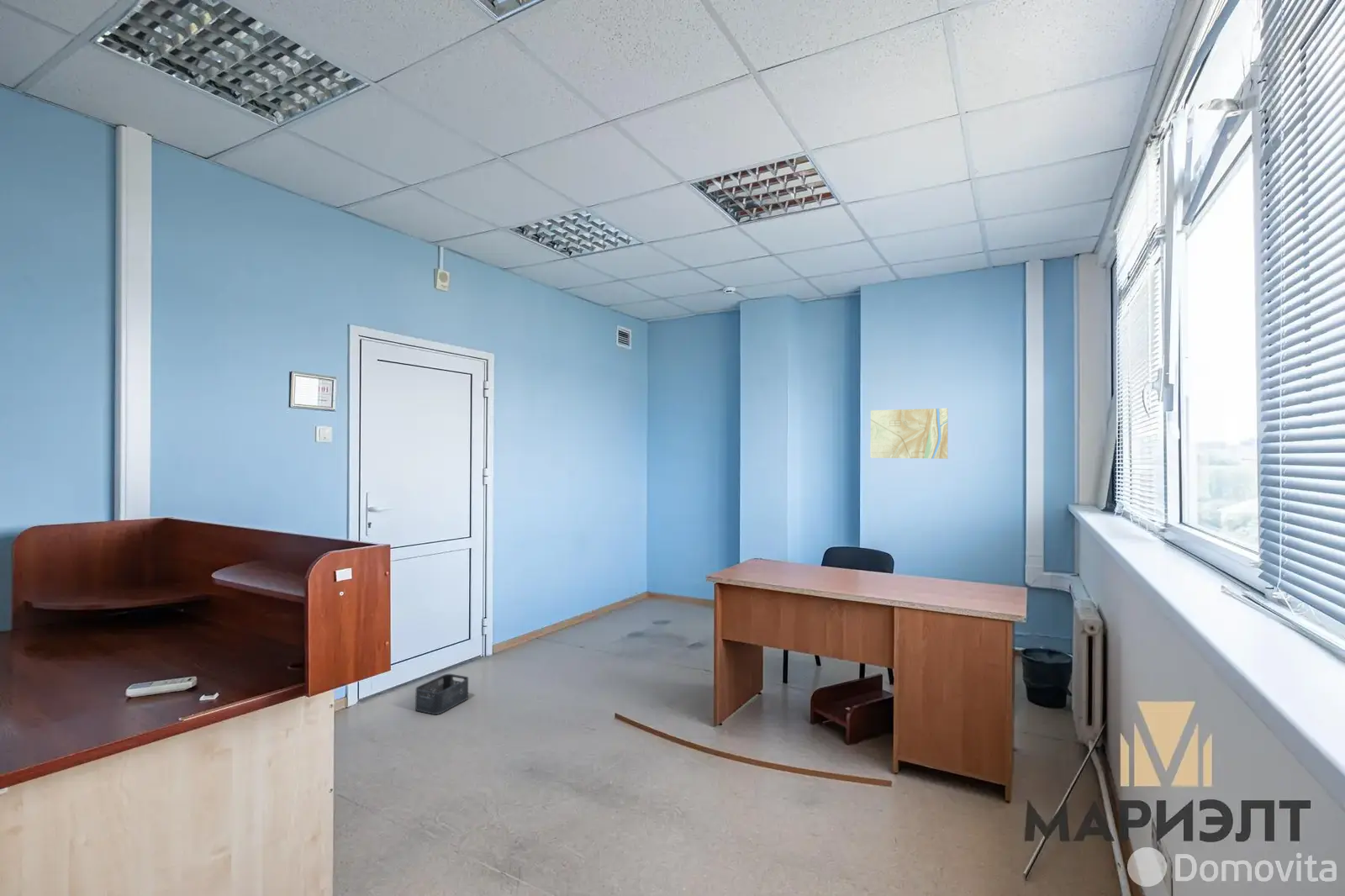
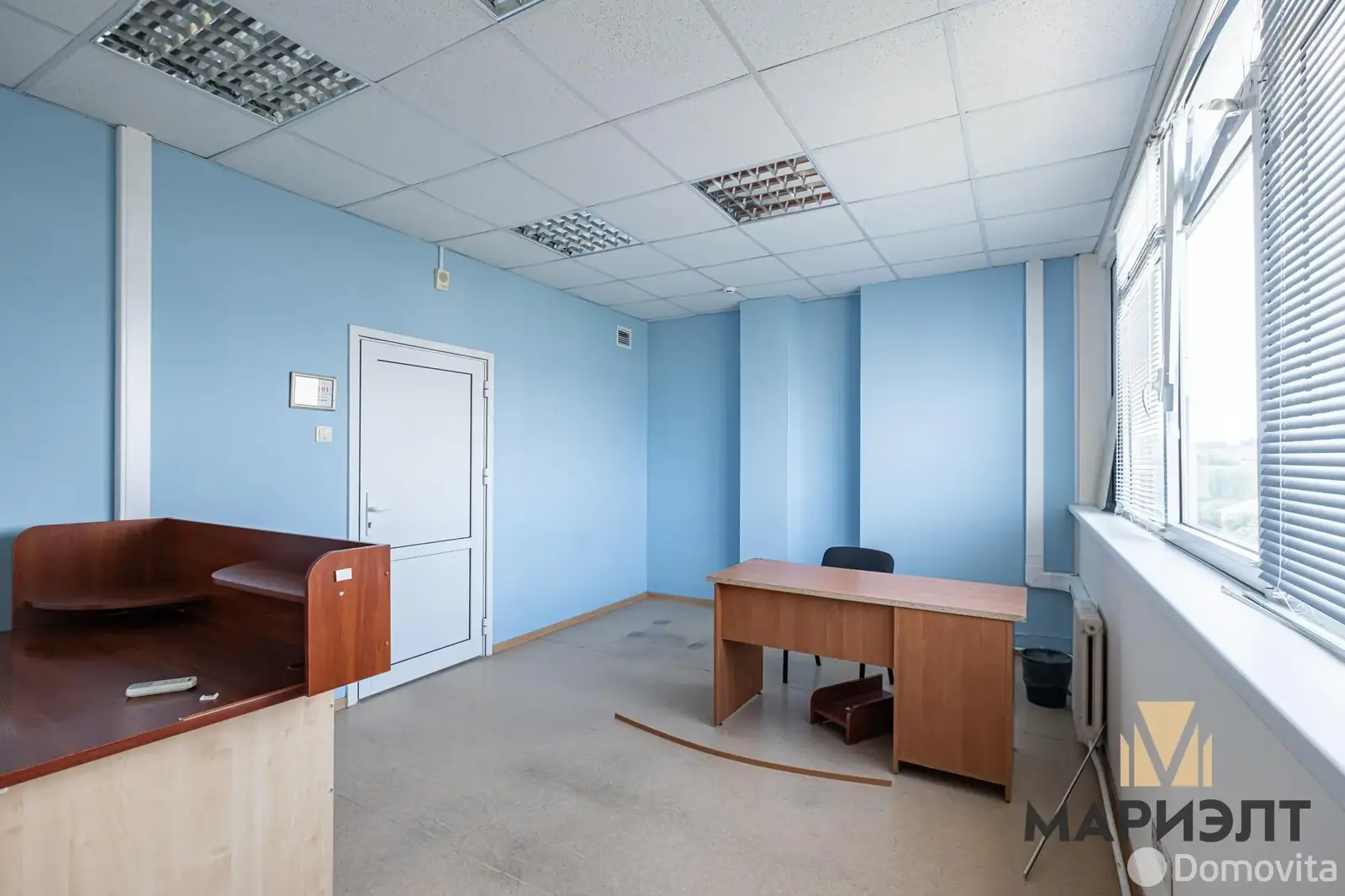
- map [870,408,949,460]
- storage bin [414,673,469,715]
